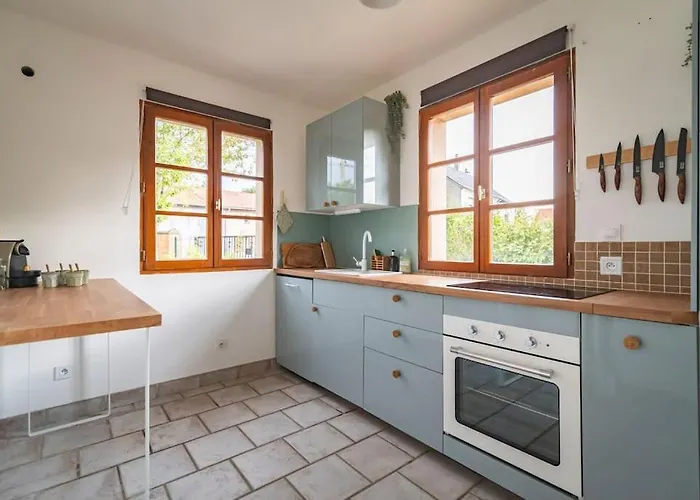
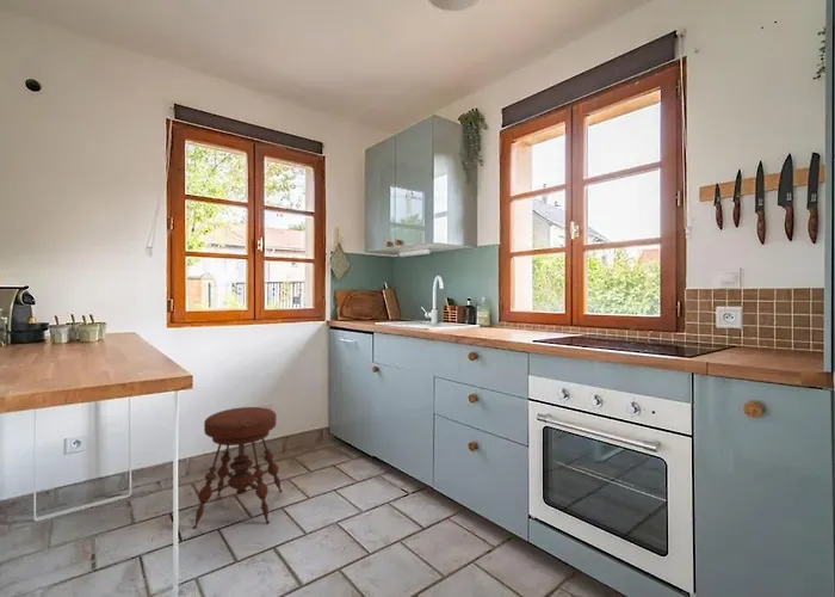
+ stool [192,406,284,530]
